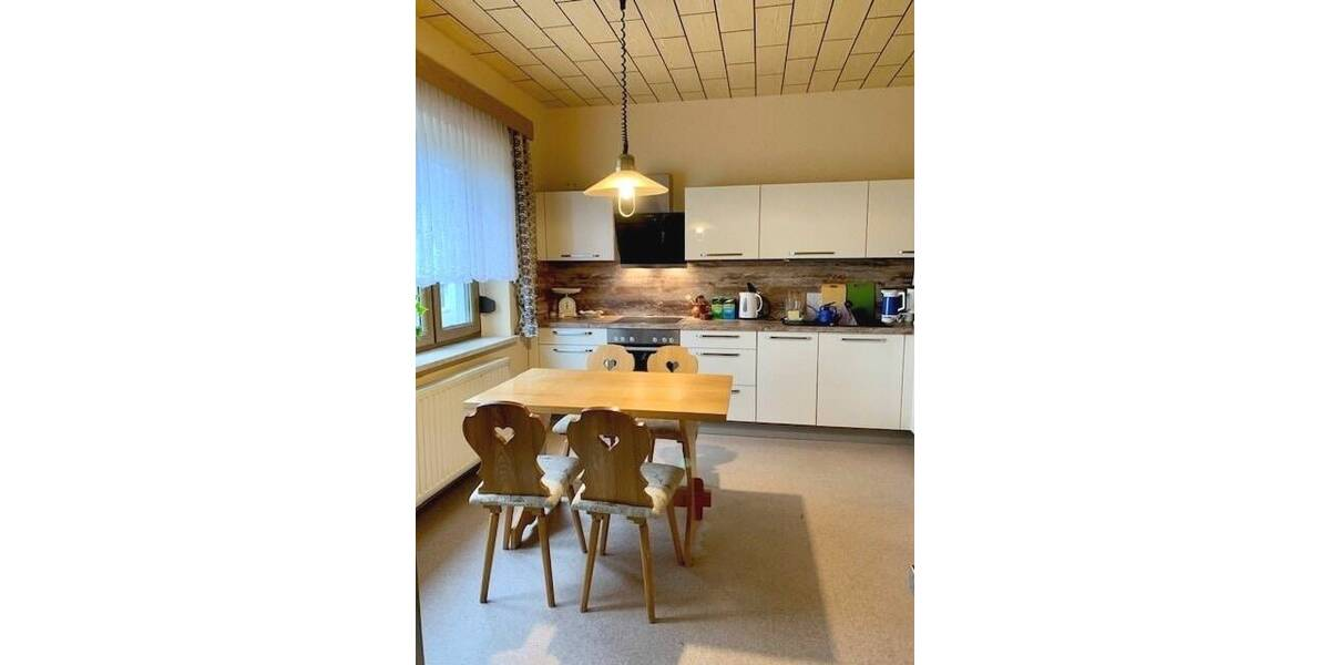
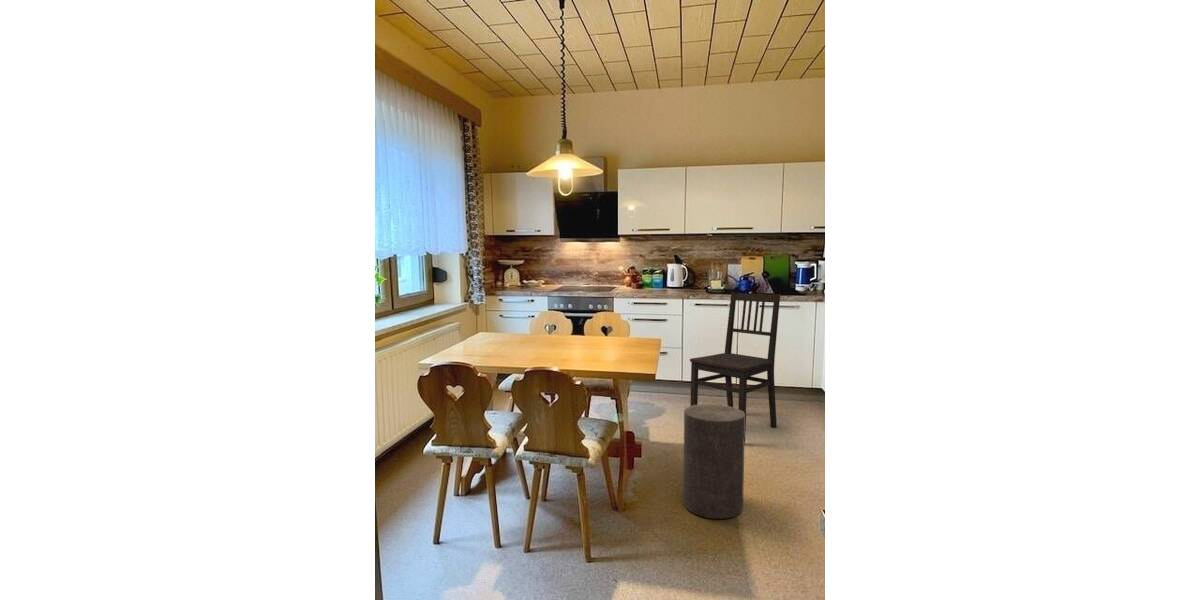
+ dining chair [689,292,781,443]
+ stool [682,403,746,520]
